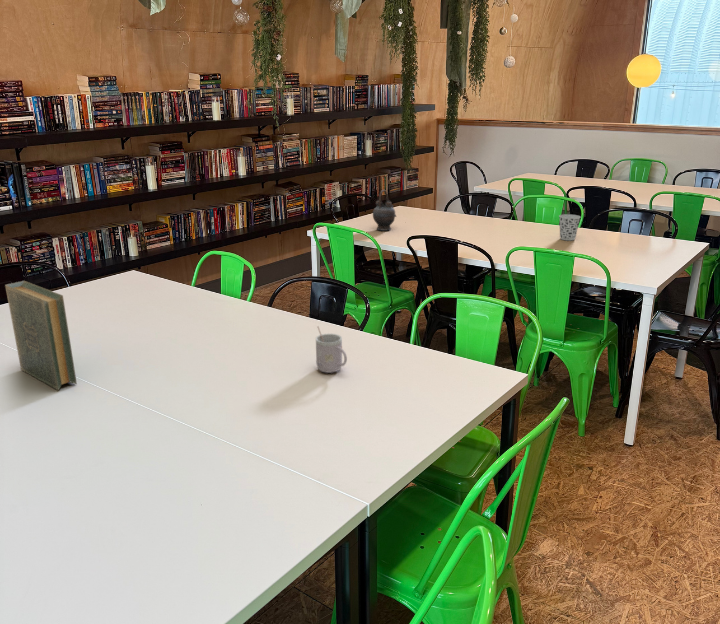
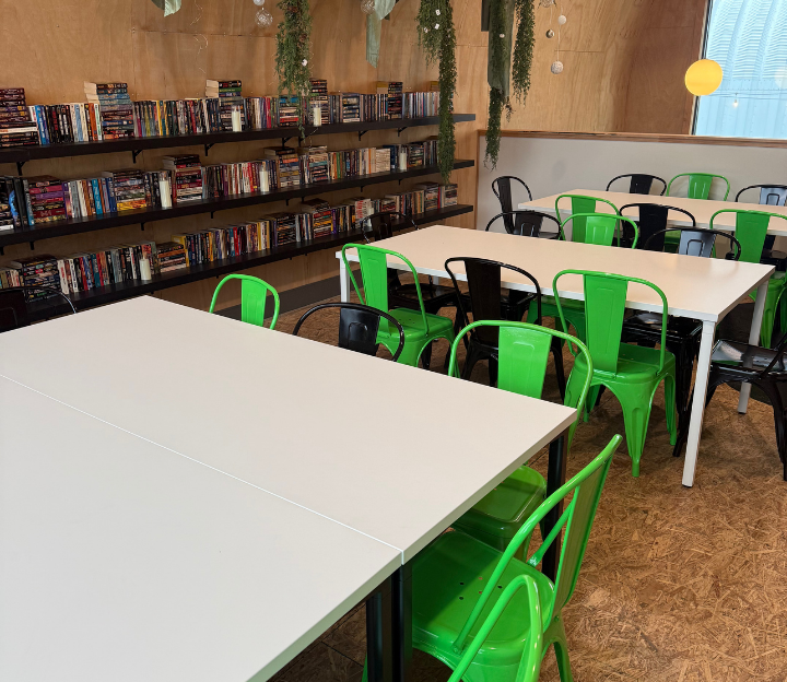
- teapot [372,189,397,232]
- book [4,280,78,392]
- mug [315,325,348,374]
- cup [558,213,581,241]
